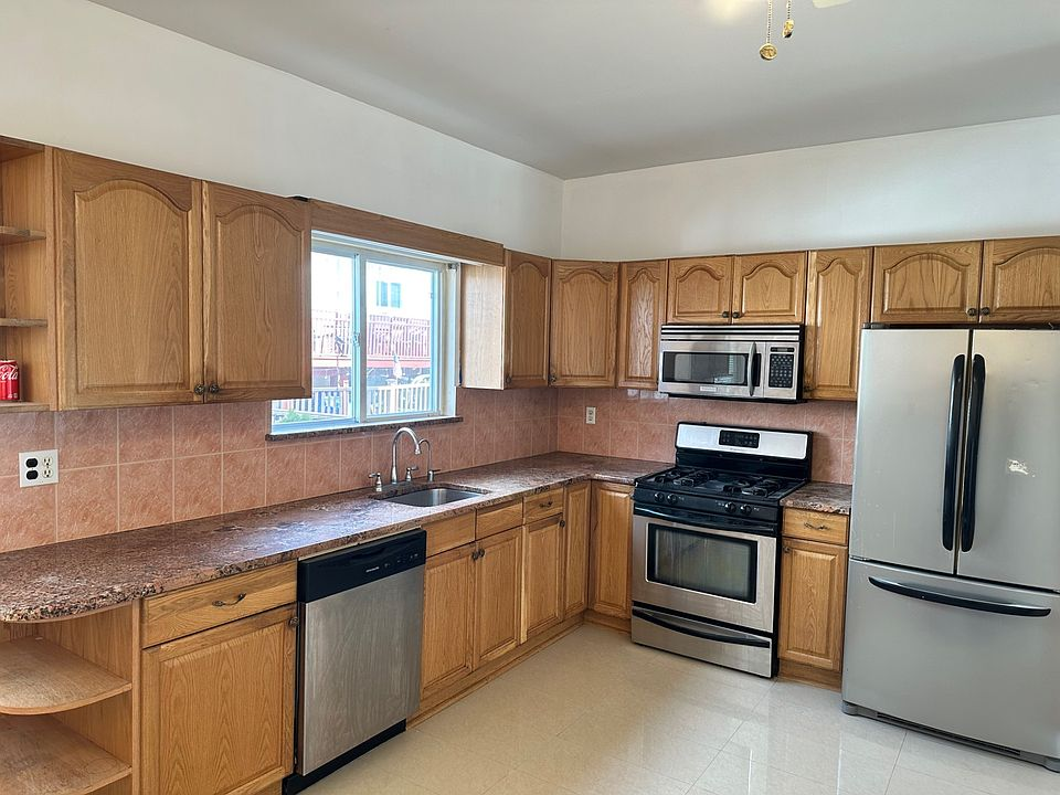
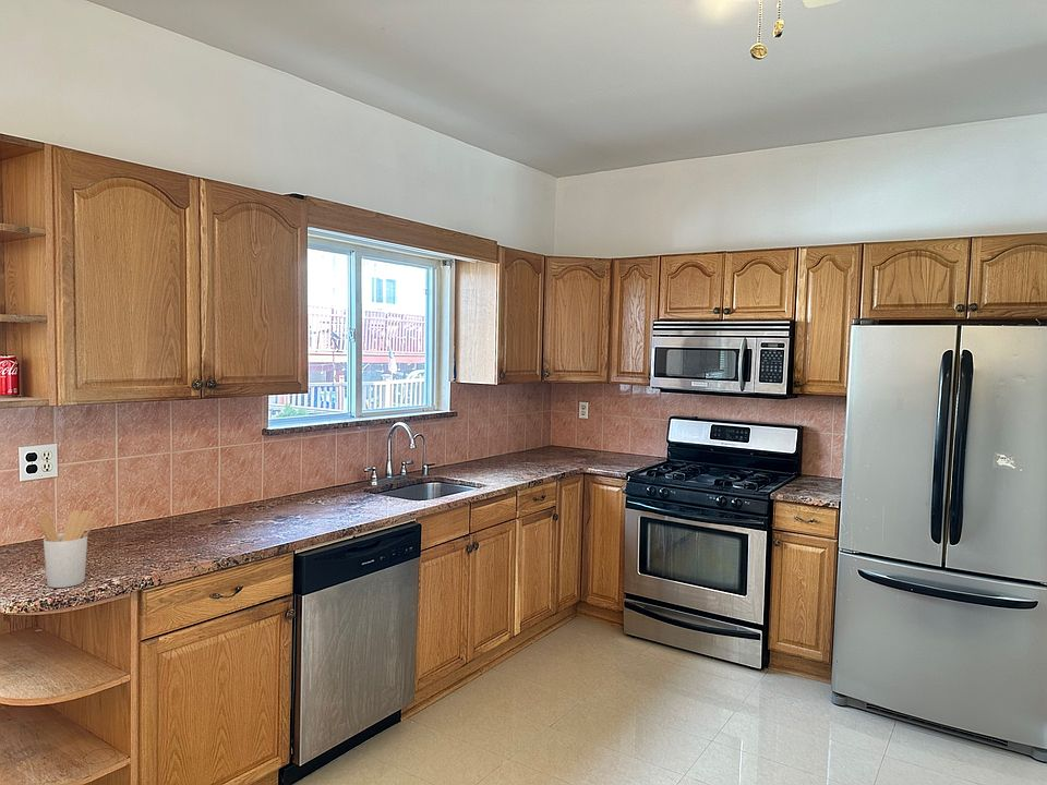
+ utensil holder [37,509,97,589]
